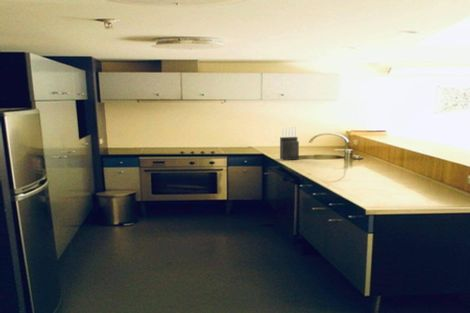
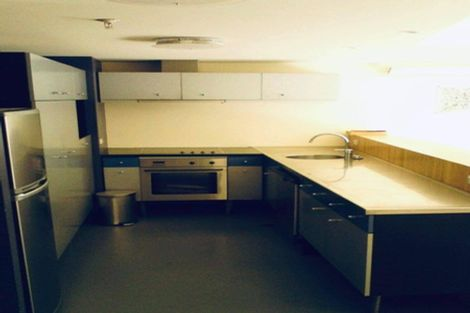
- knife block [279,125,300,161]
